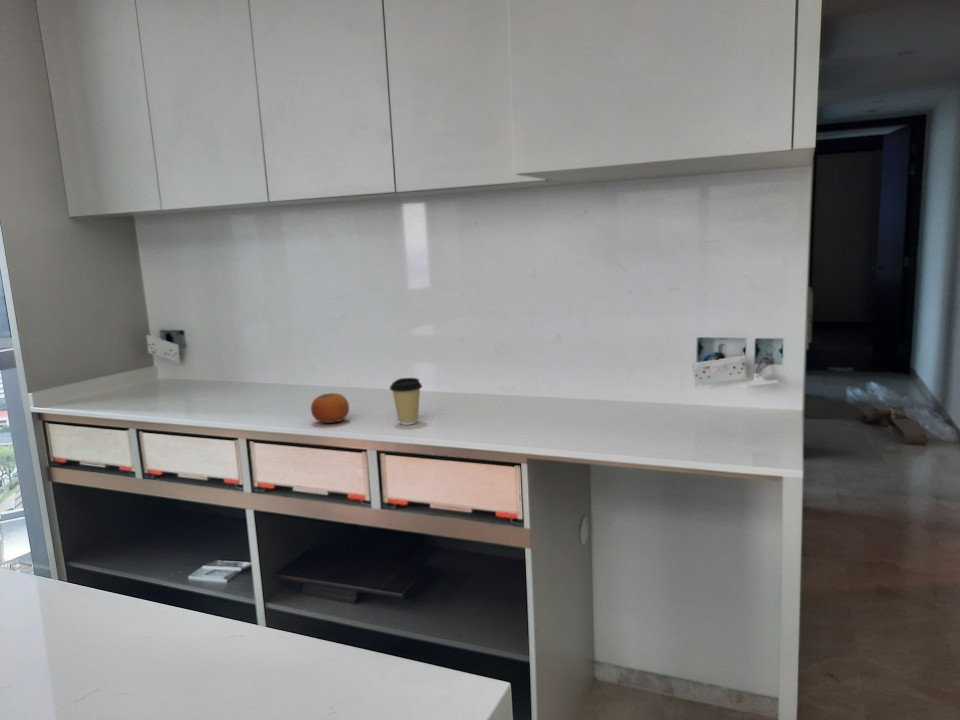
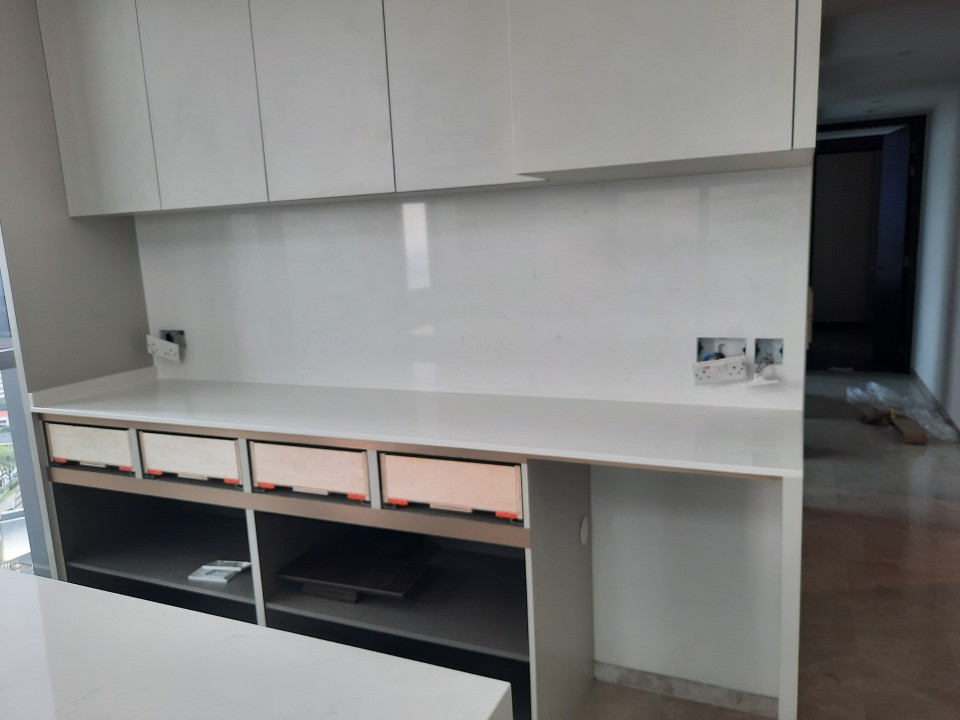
- coffee cup [389,377,423,426]
- fruit [310,392,350,424]
